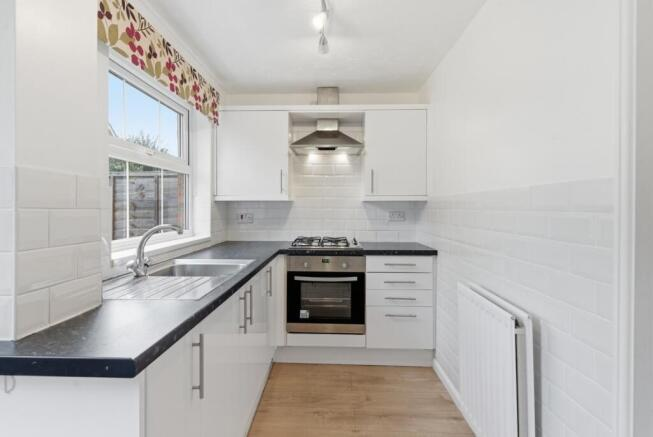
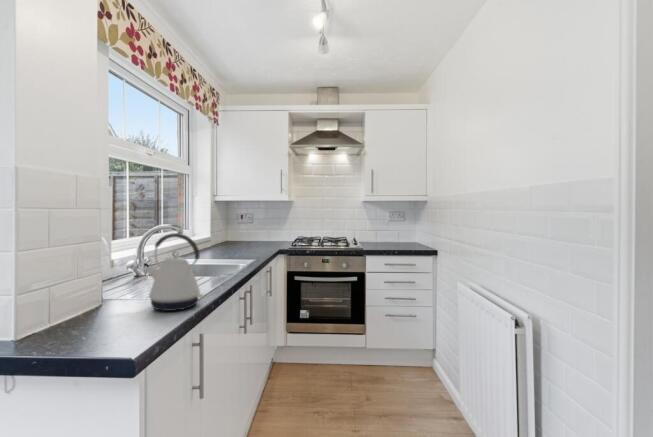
+ kettle [144,232,204,312]
